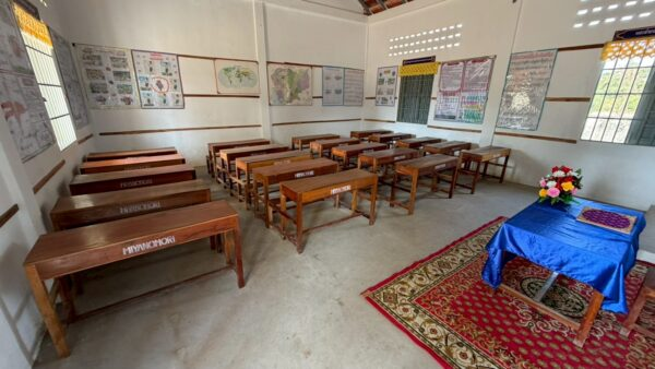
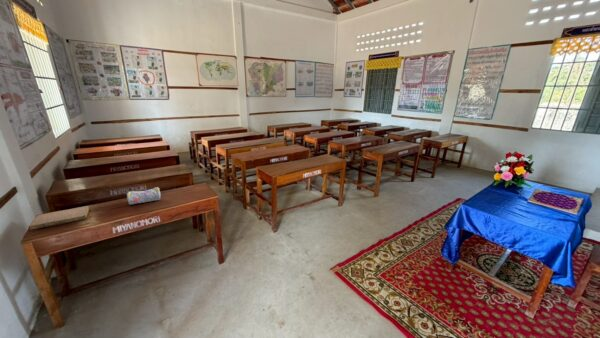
+ pencil case [126,186,162,206]
+ notebook [27,205,91,231]
